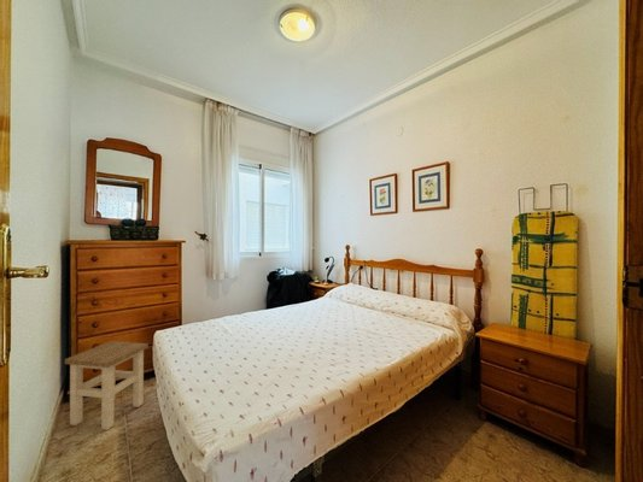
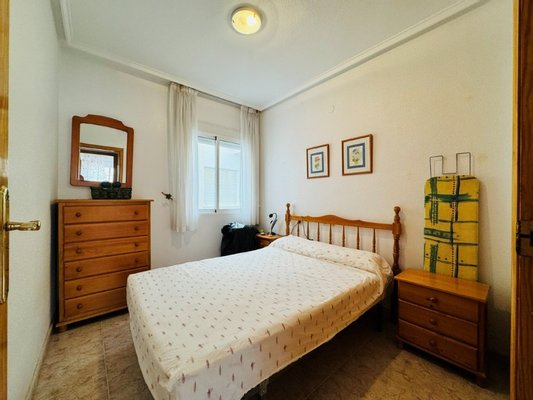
- stool [64,340,150,431]
